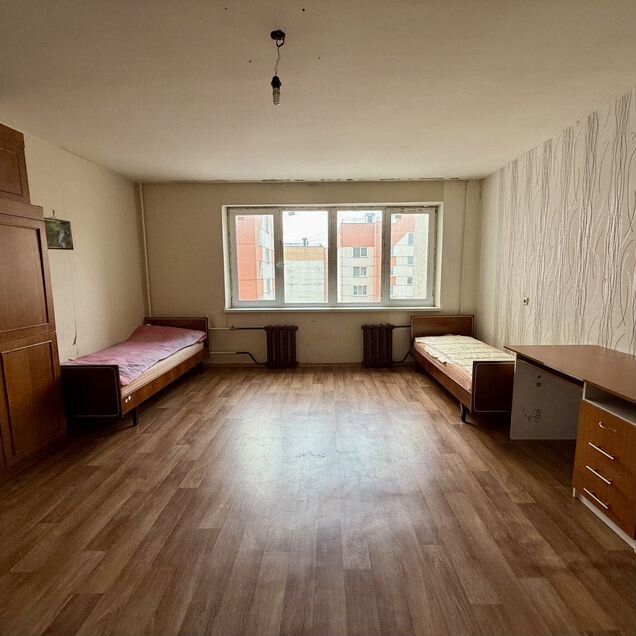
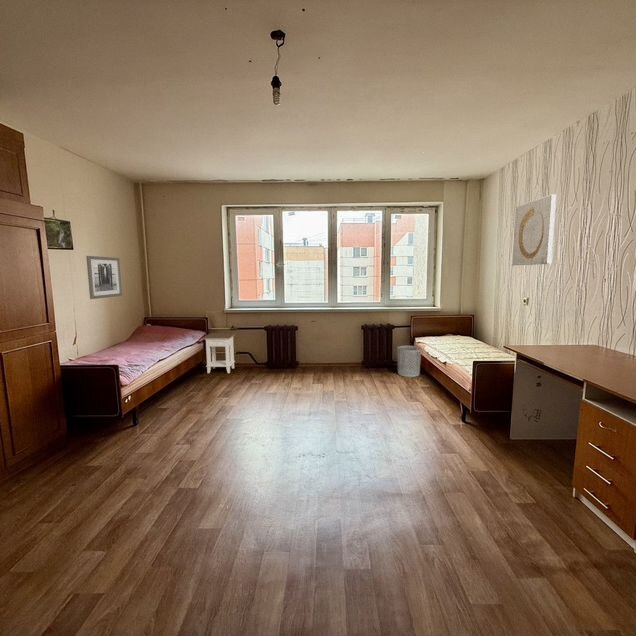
+ nightstand [202,332,237,374]
+ wall art [85,255,123,300]
+ waste bin [396,345,422,378]
+ wall art [512,193,557,266]
